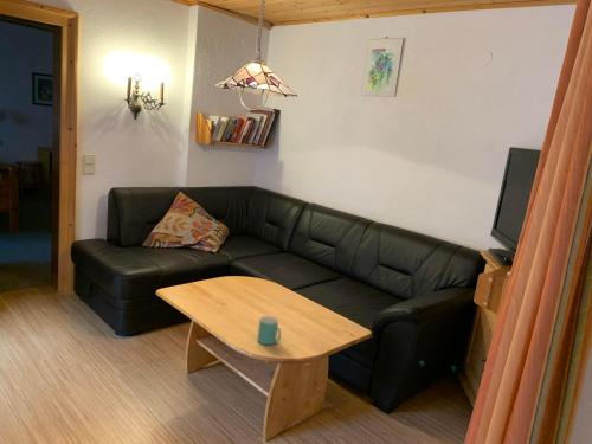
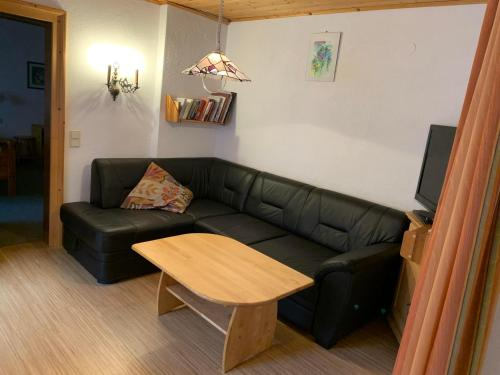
- mug [257,315,282,346]
